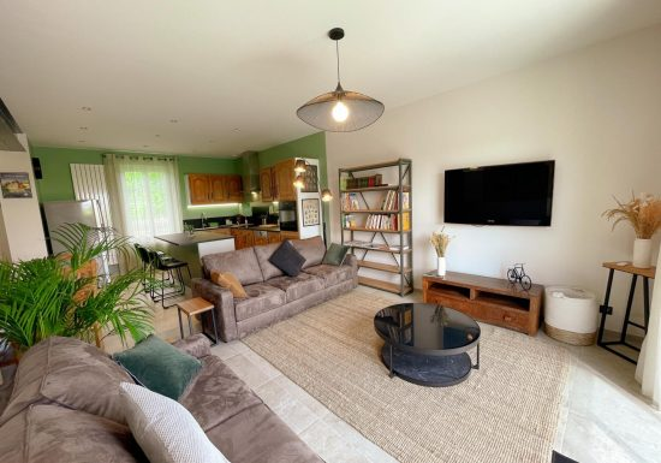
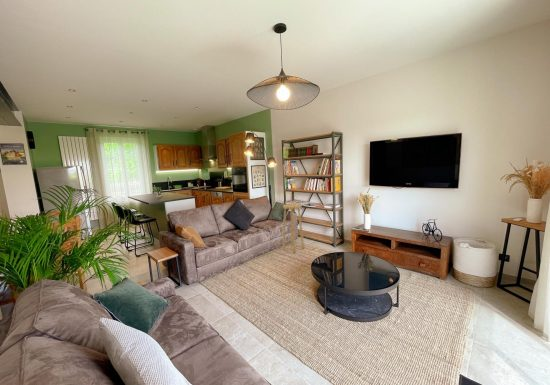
+ stool [282,203,305,254]
